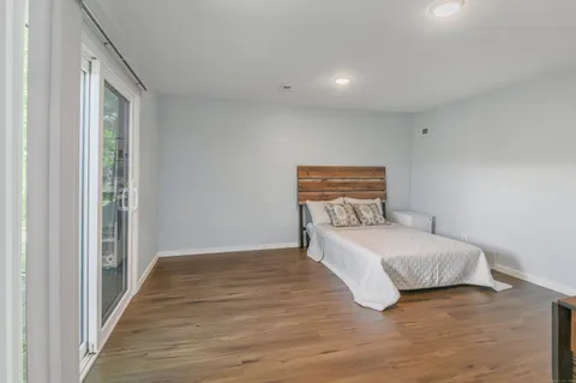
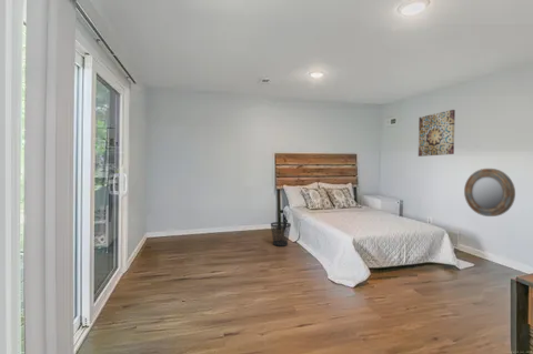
+ home mirror [463,168,516,218]
+ wall art [418,109,456,158]
+ wastebasket [270,221,292,247]
